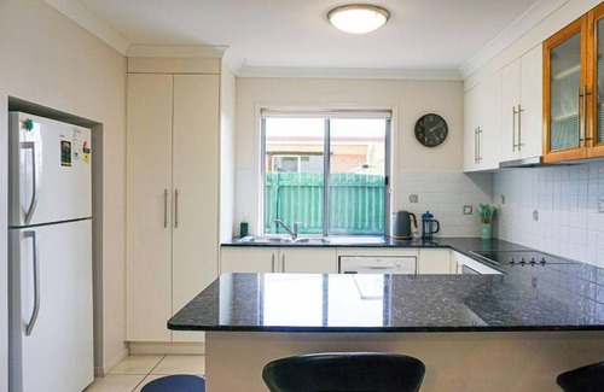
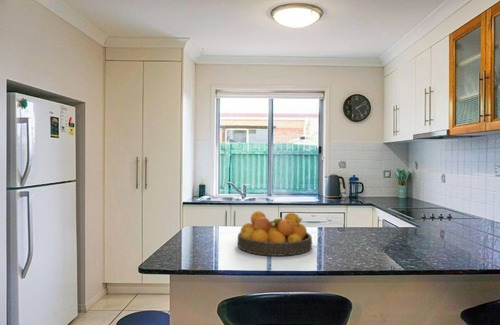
+ fruit bowl [237,210,313,257]
